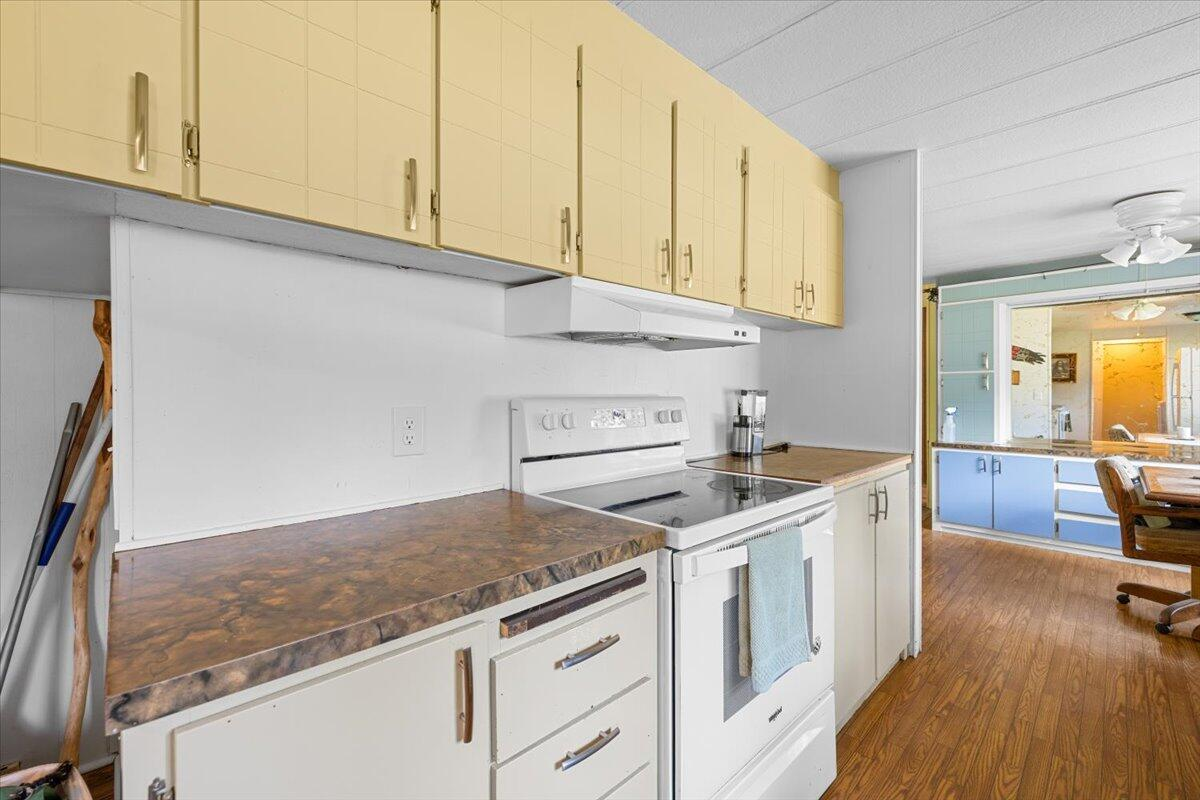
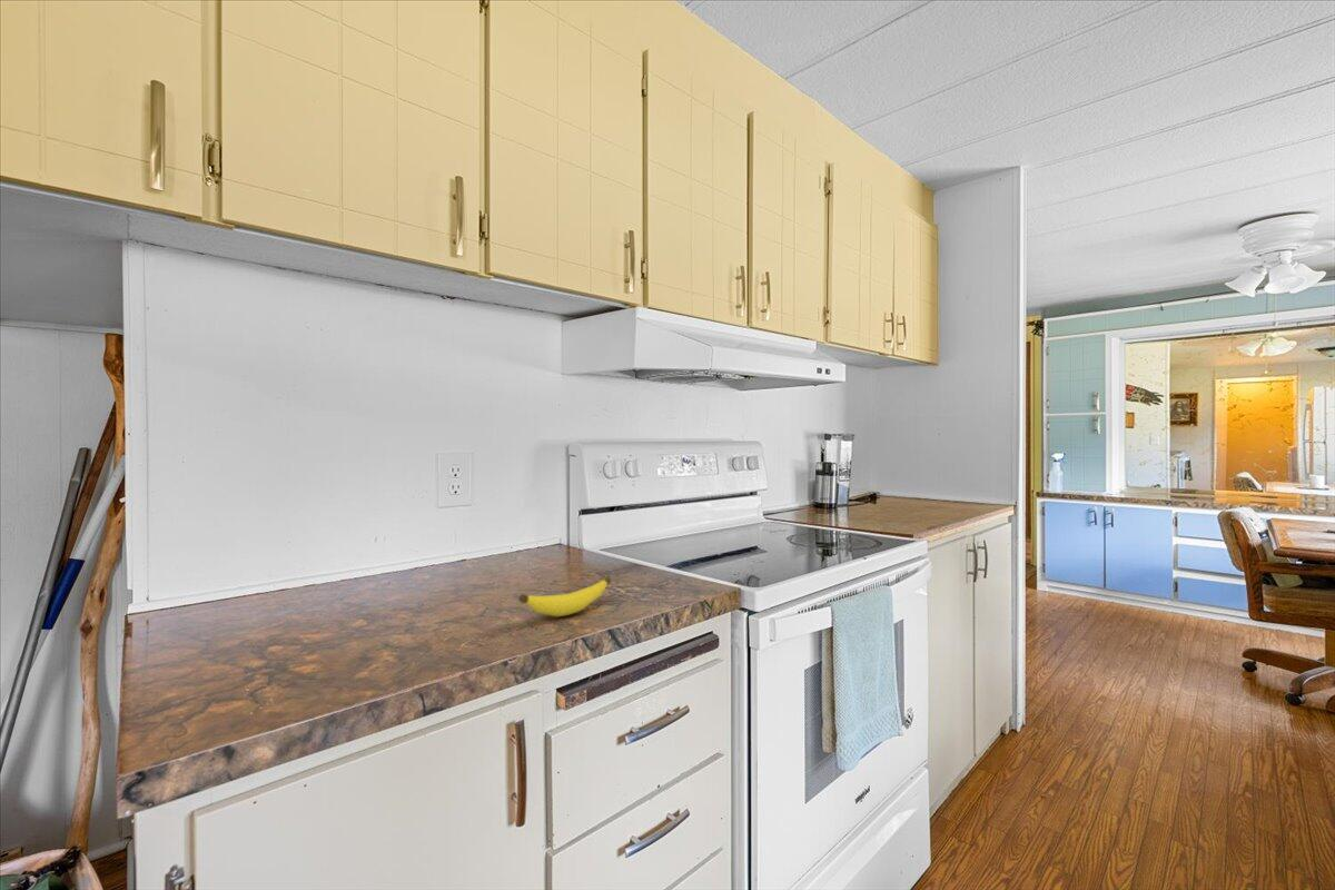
+ banana [517,575,613,617]
